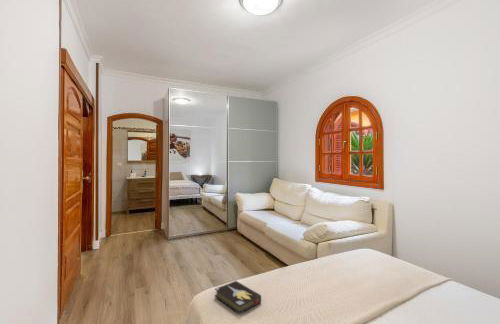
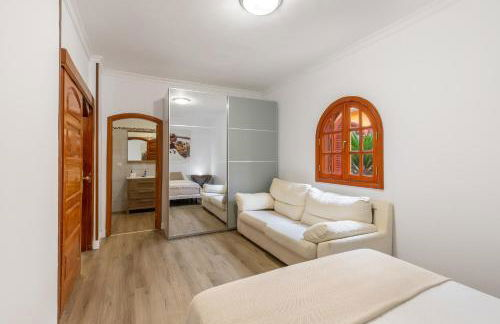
- hardback book [214,280,262,316]
